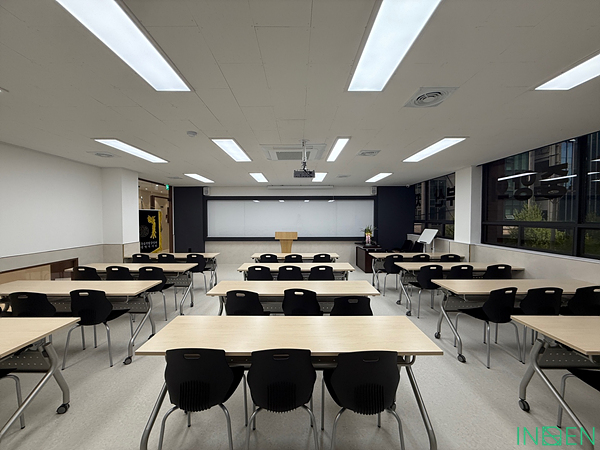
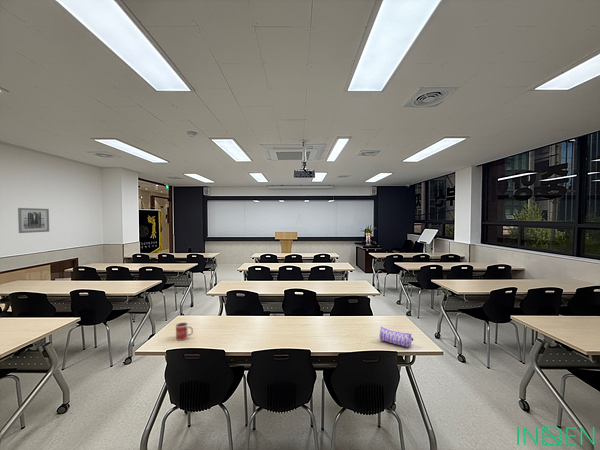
+ wall art [17,207,50,234]
+ pencil case [379,326,414,348]
+ mug [175,322,194,342]
